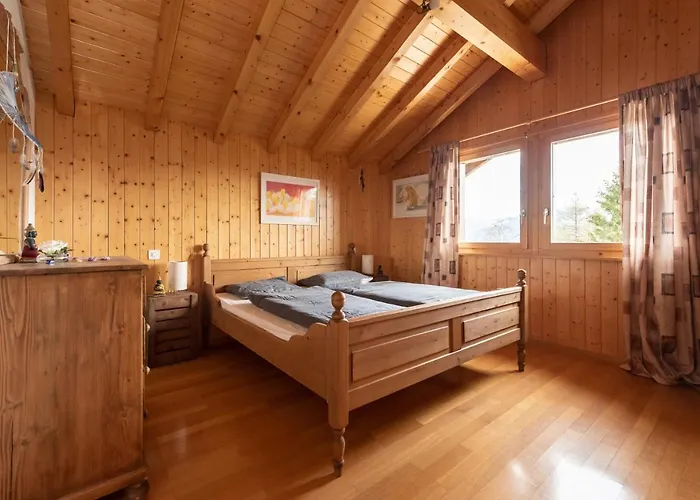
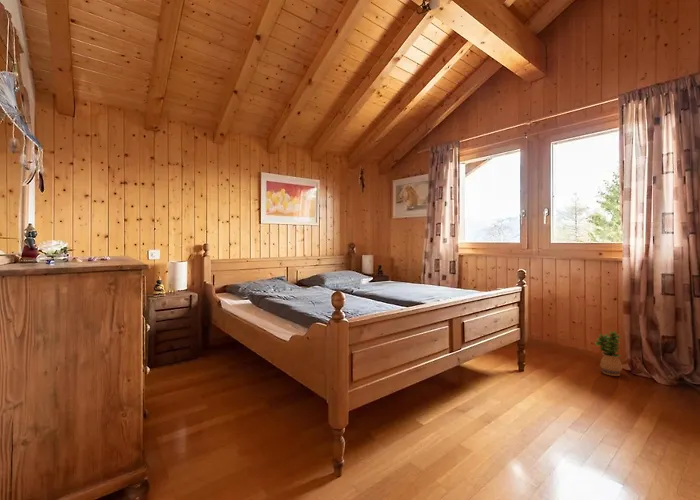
+ potted plant [594,330,623,377]
